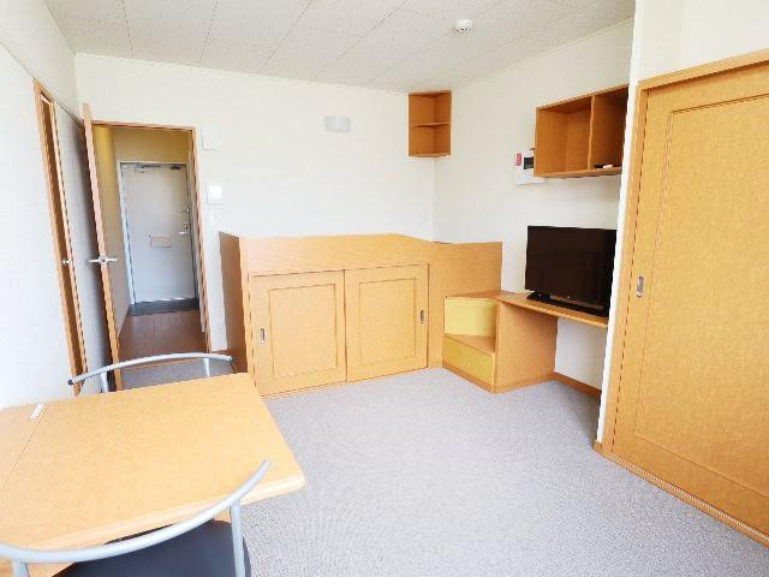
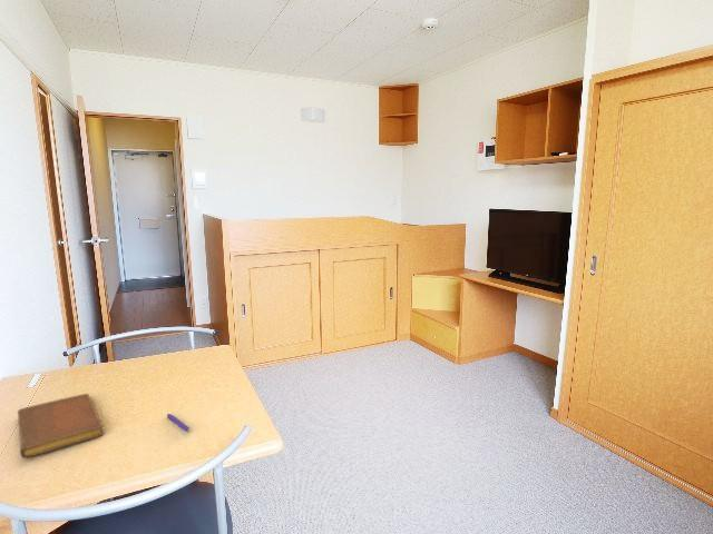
+ notebook [17,393,104,459]
+ pen [166,413,191,433]
